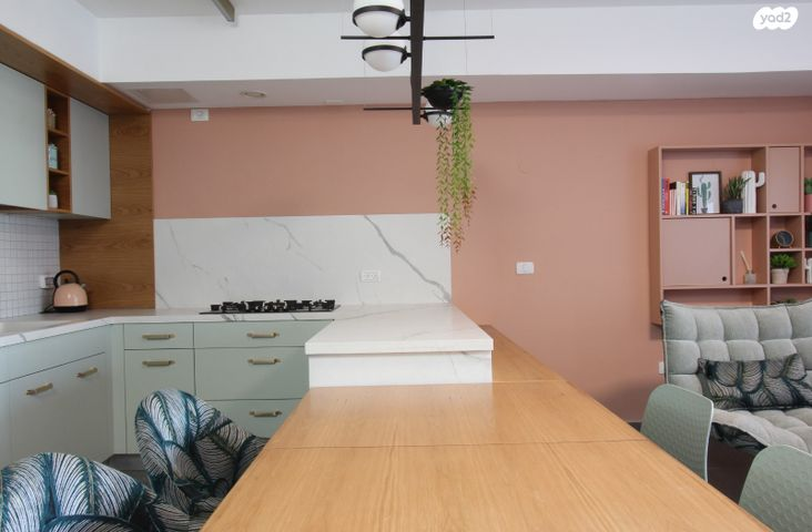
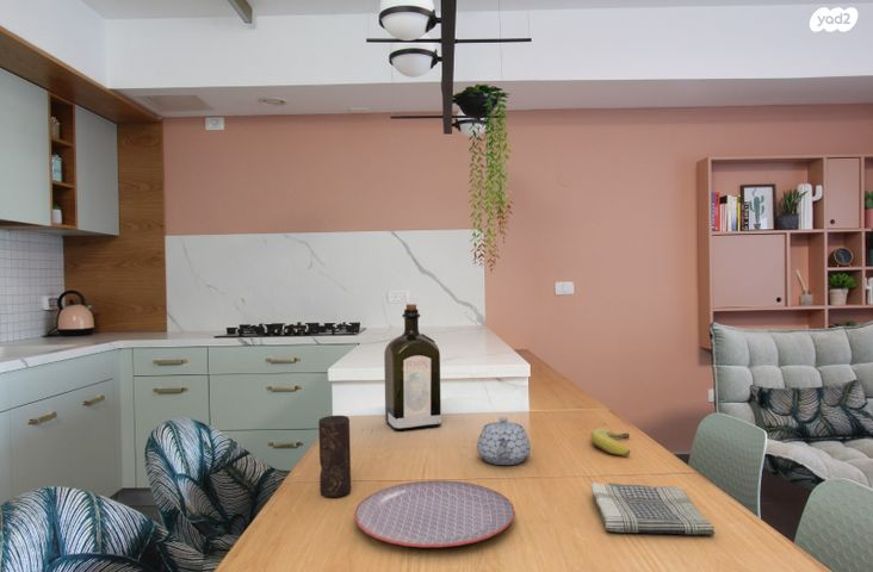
+ teapot [476,416,532,466]
+ plate [353,479,516,548]
+ liquor [383,303,442,431]
+ candle [317,415,352,498]
+ fruit [590,427,631,456]
+ dish towel [590,481,716,536]
